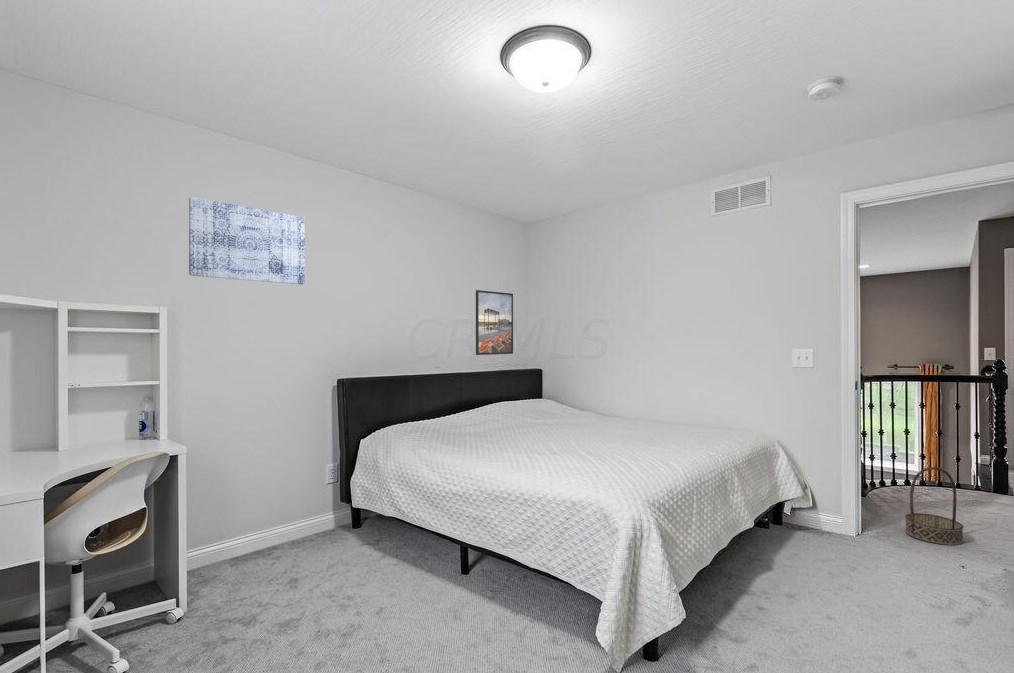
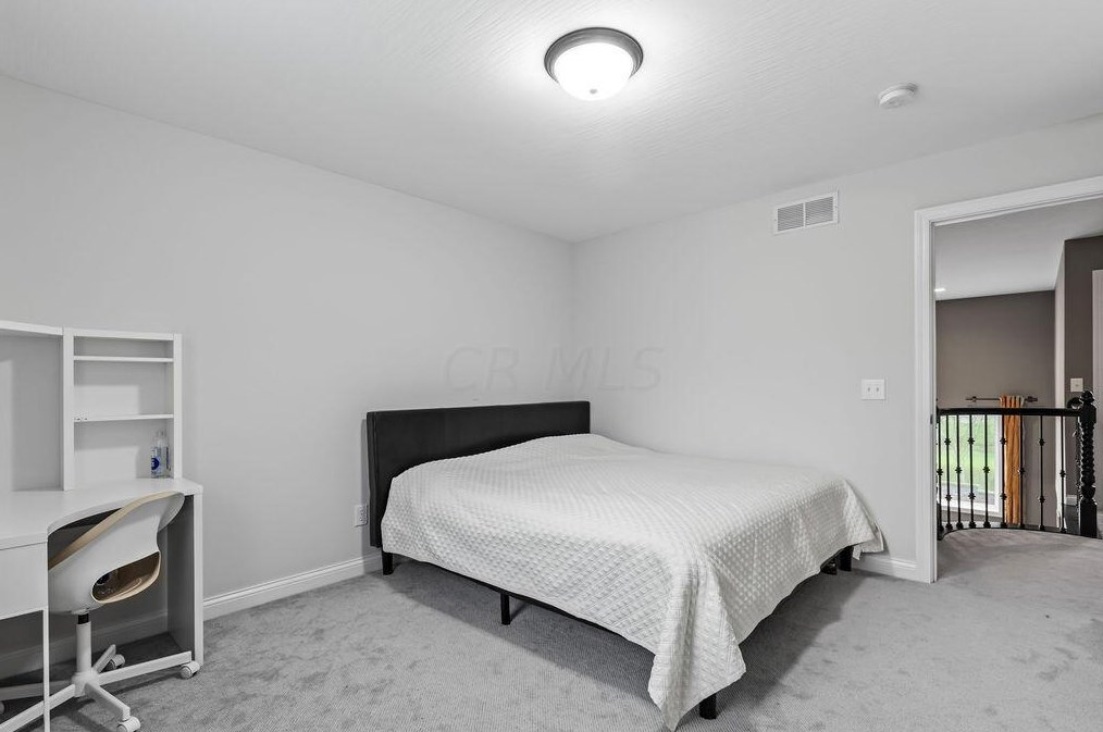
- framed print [475,289,514,356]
- wall art [188,196,306,285]
- basket [904,466,965,546]
